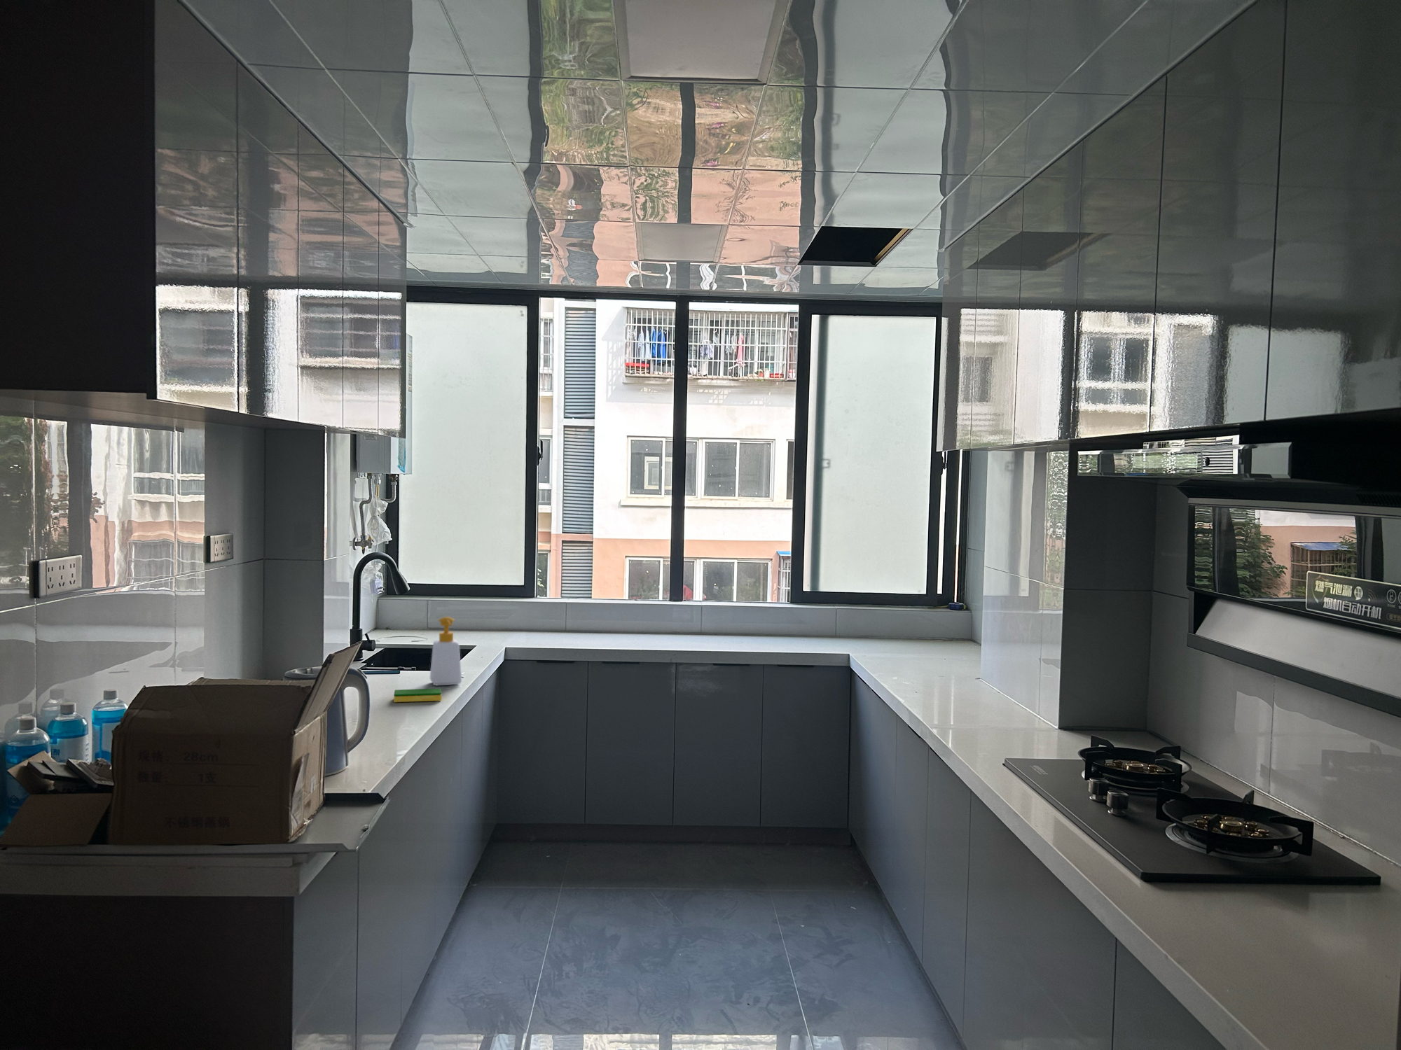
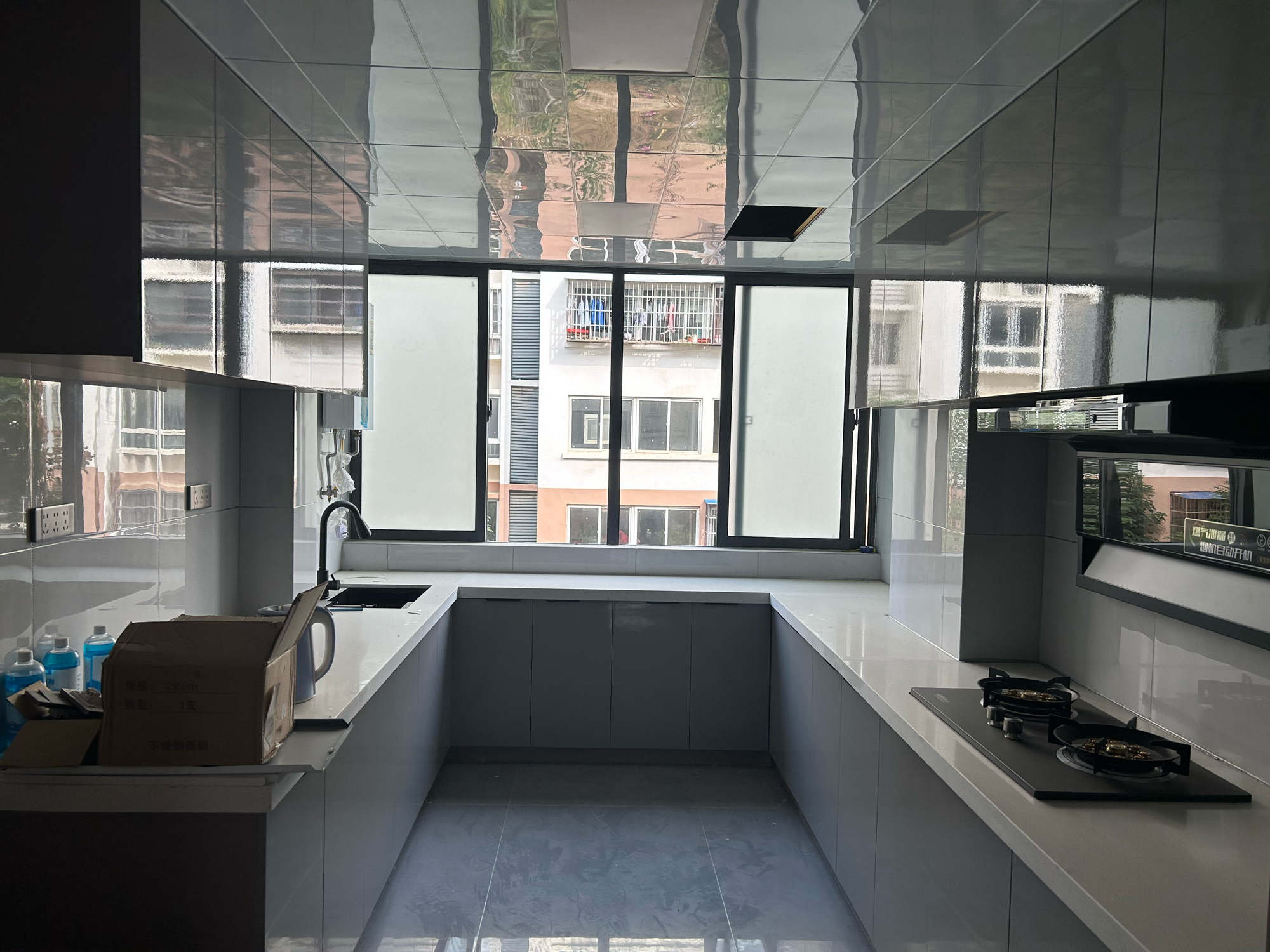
- soap bottle [429,617,462,687]
- dish sponge [393,688,442,703]
